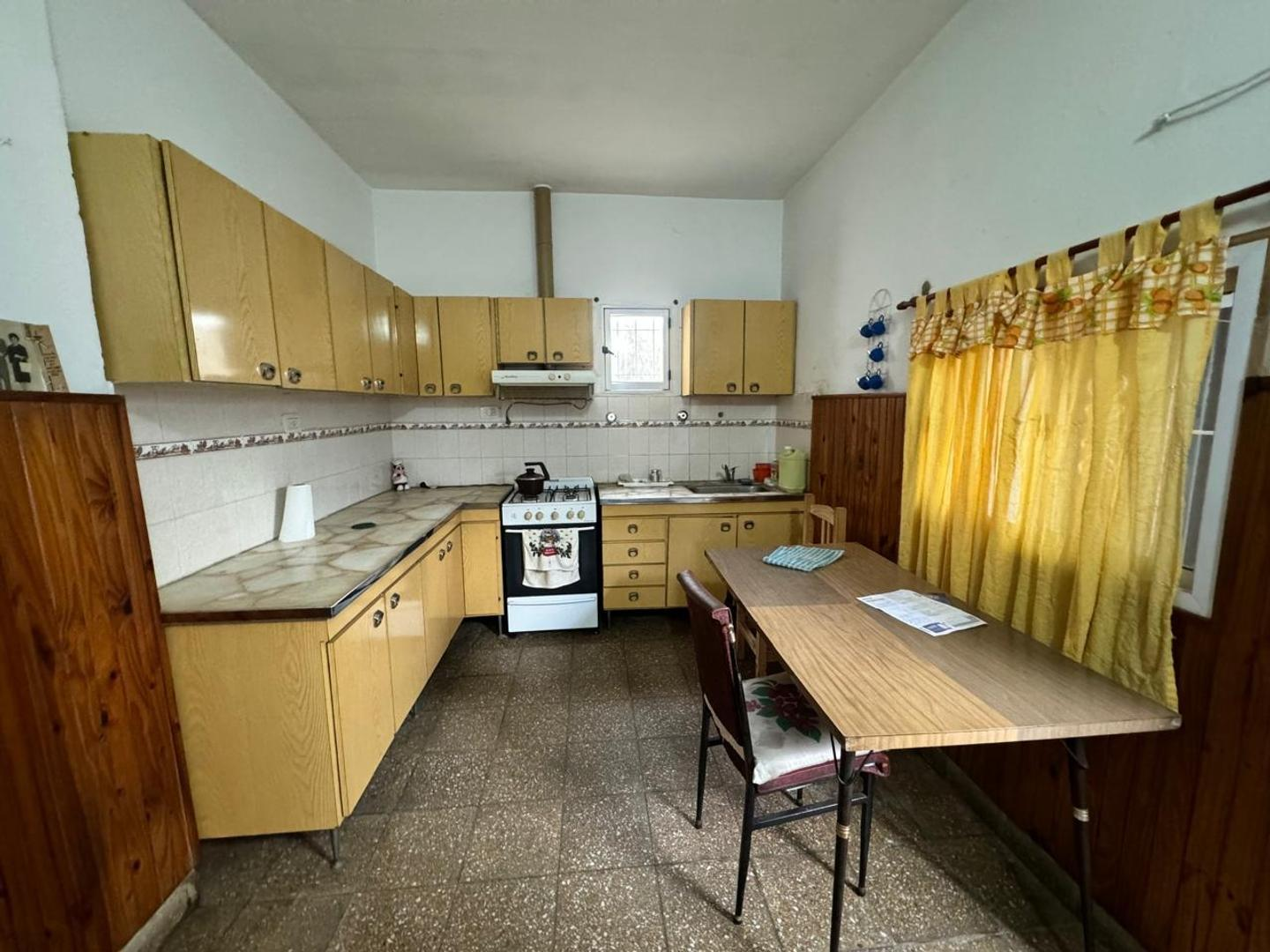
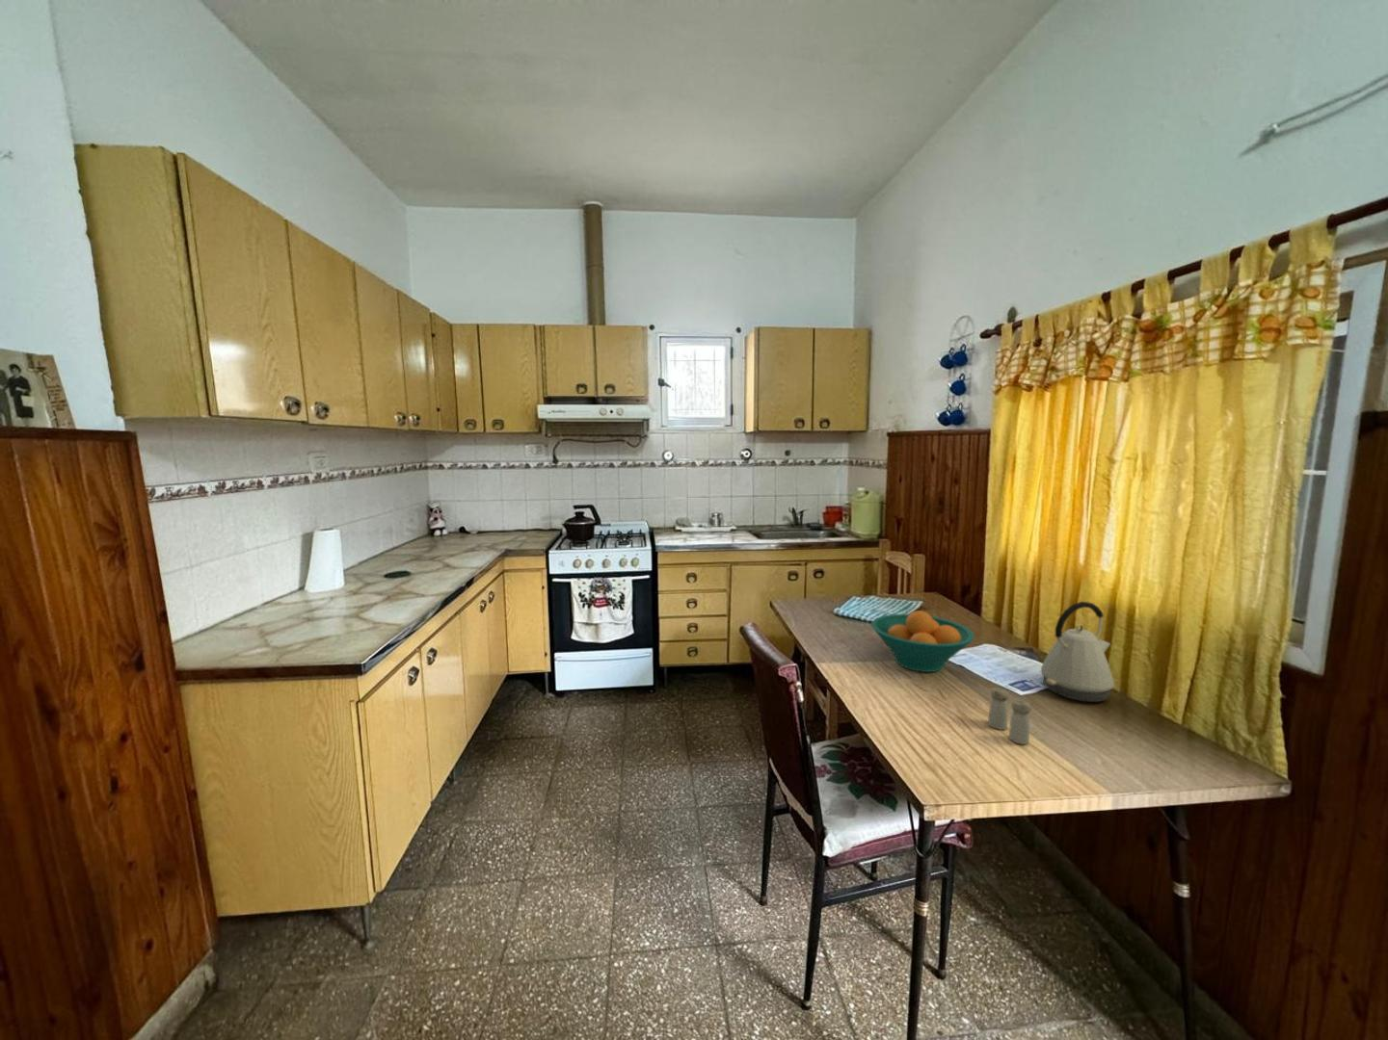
+ salt and pepper shaker [987,686,1033,745]
+ fruit bowl [870,610,976,673]
+ kettle [1040,601,1115,702]
